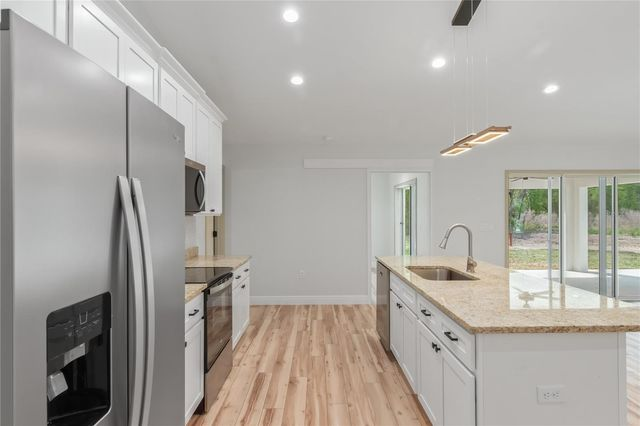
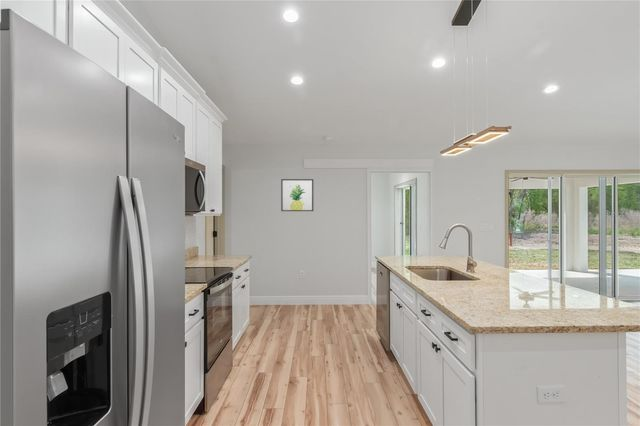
+ wall art [280,178,314,212]
